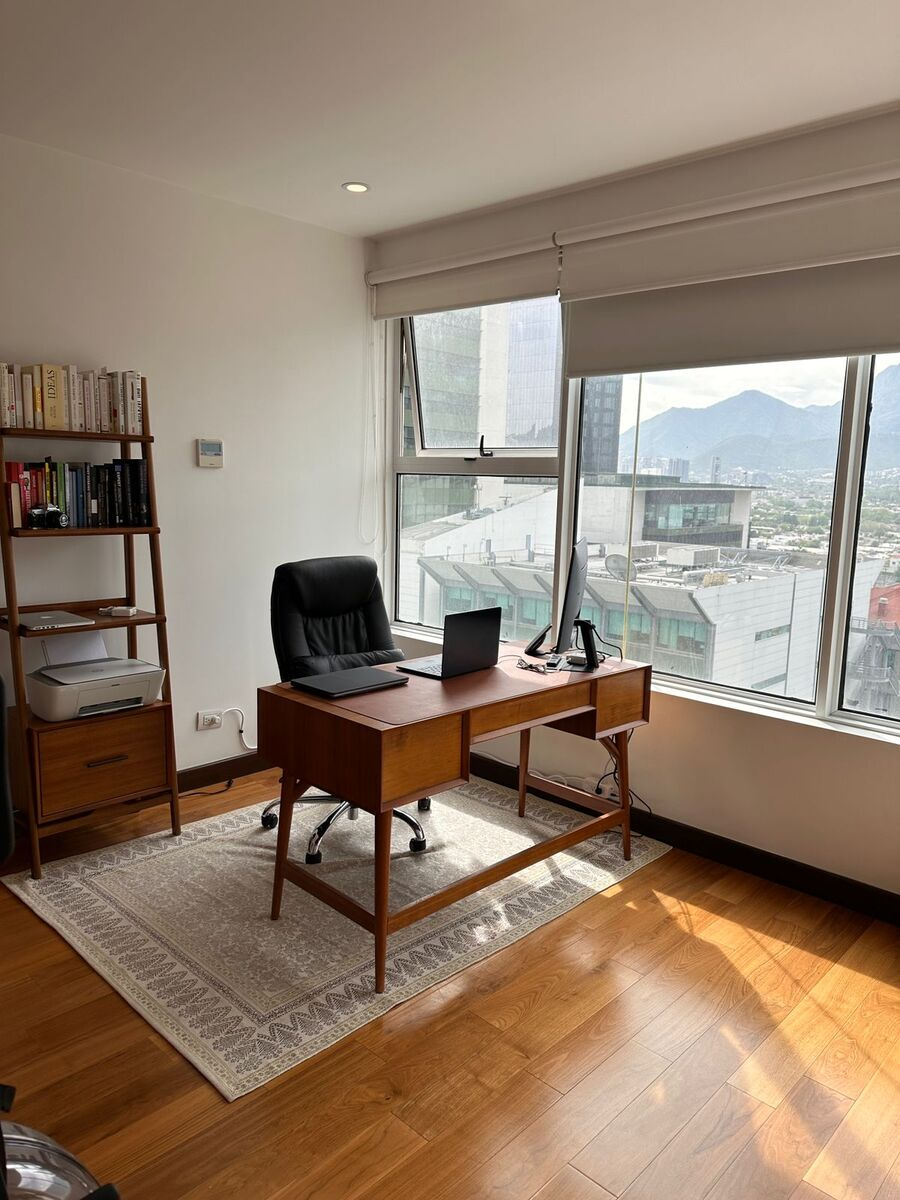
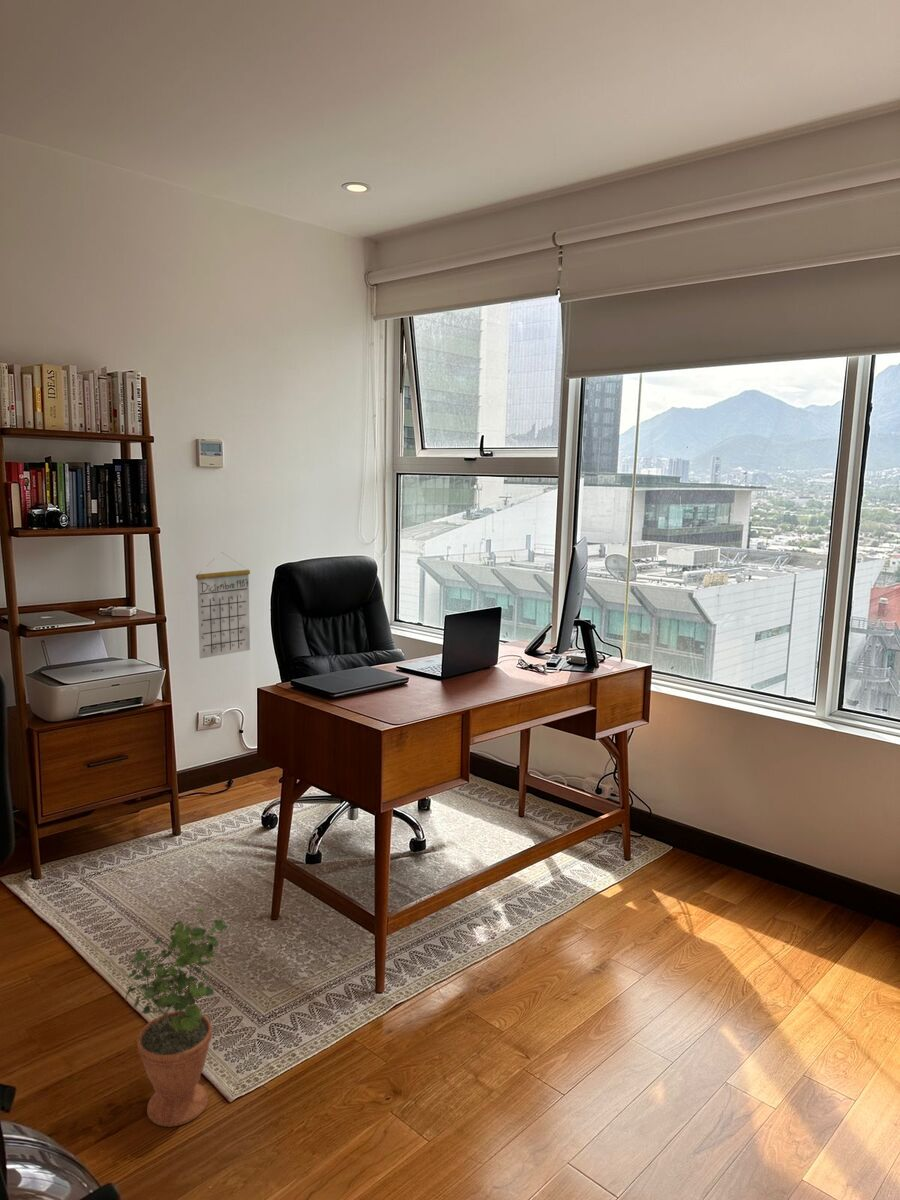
+ potted plant [124,908,229,1128]
+ calendar [195,552,251,660]
